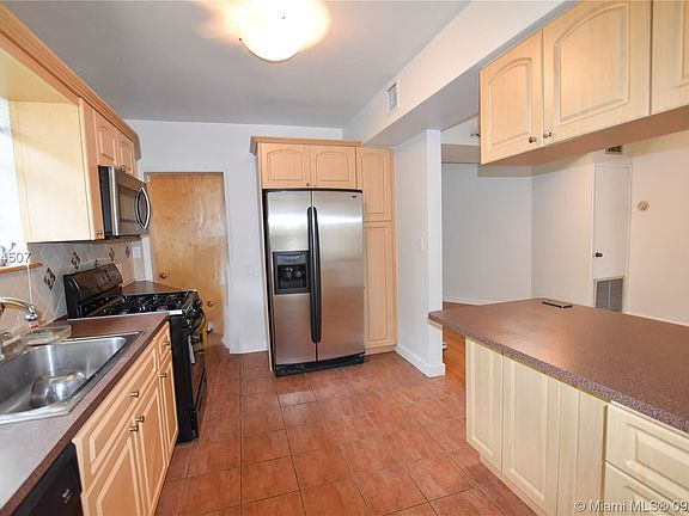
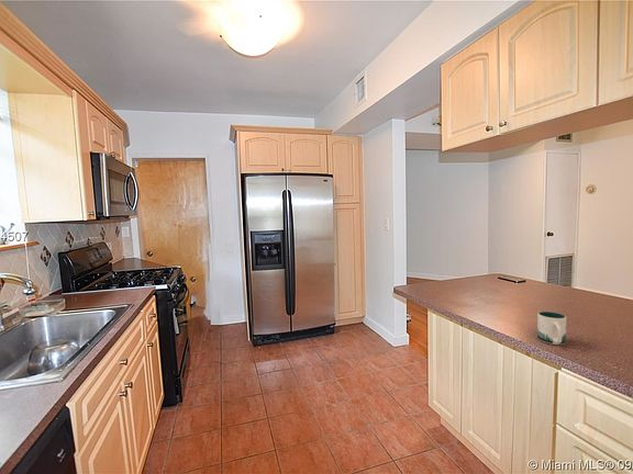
+ mug [536,311,567,346]
